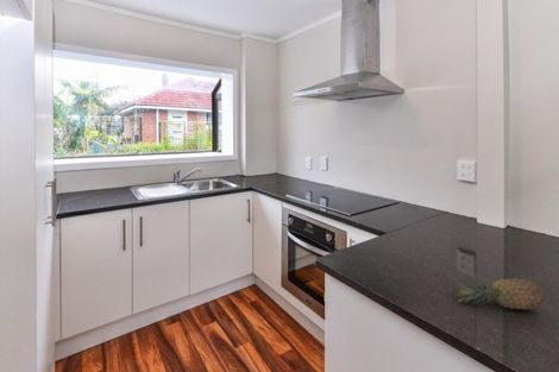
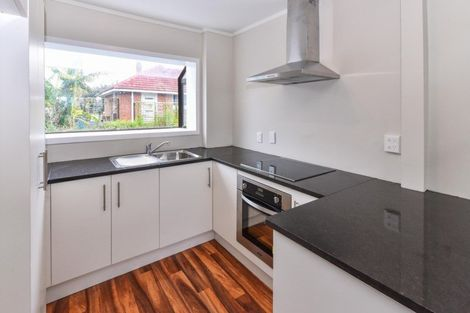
- fruit [454,278,546,310]
